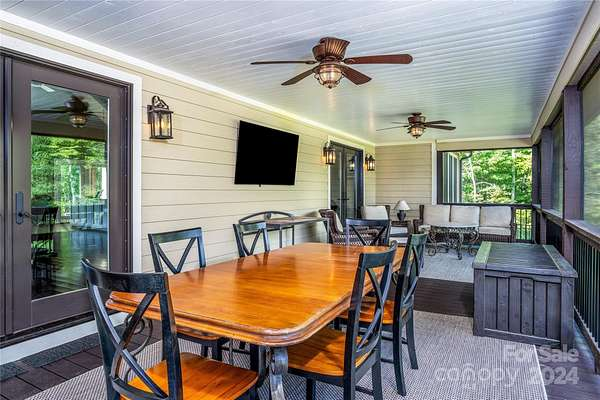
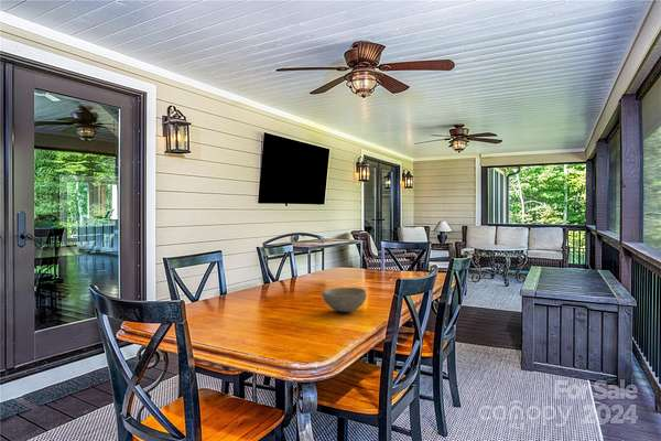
+ bowl [322,287,368,313]
